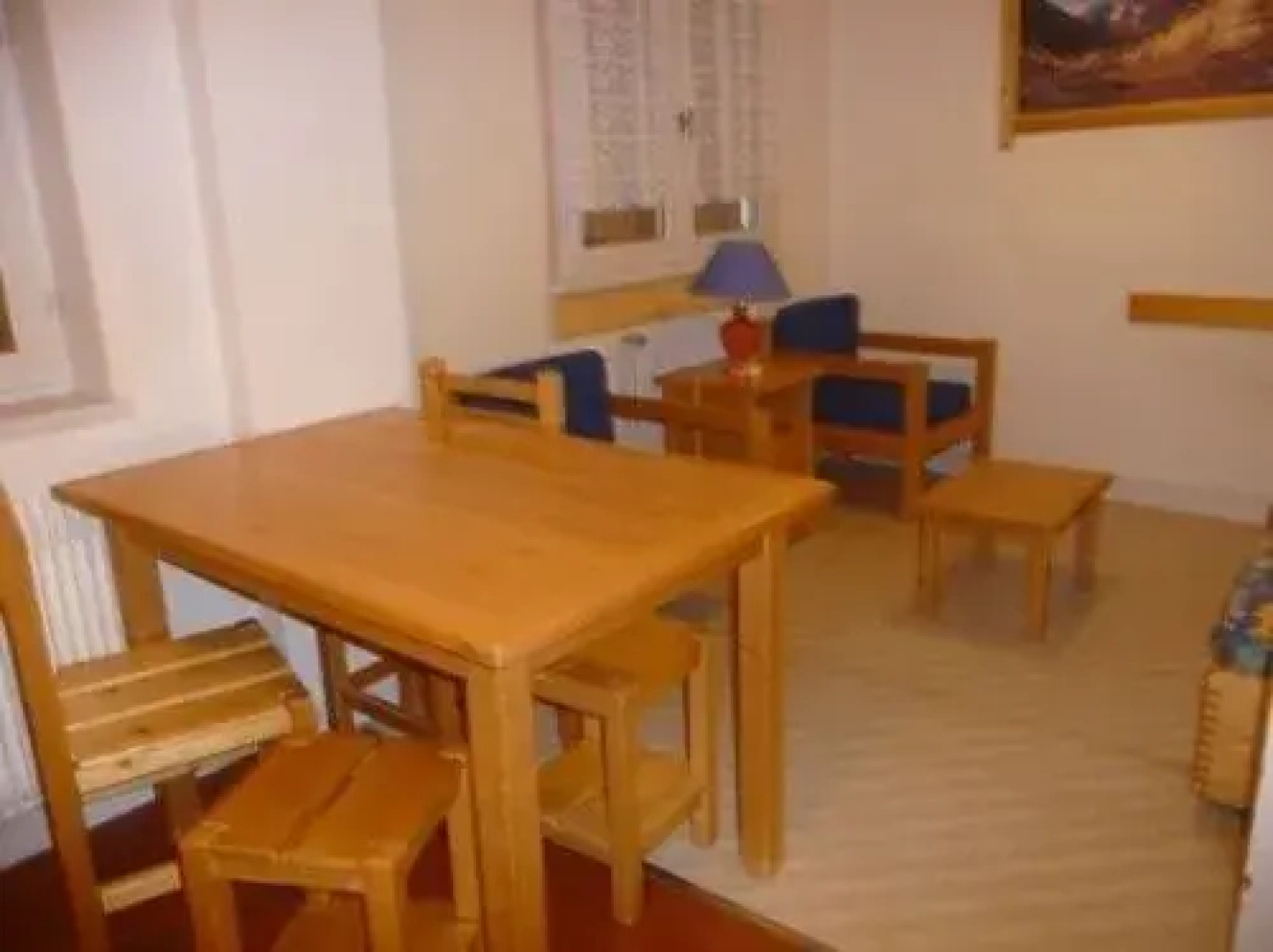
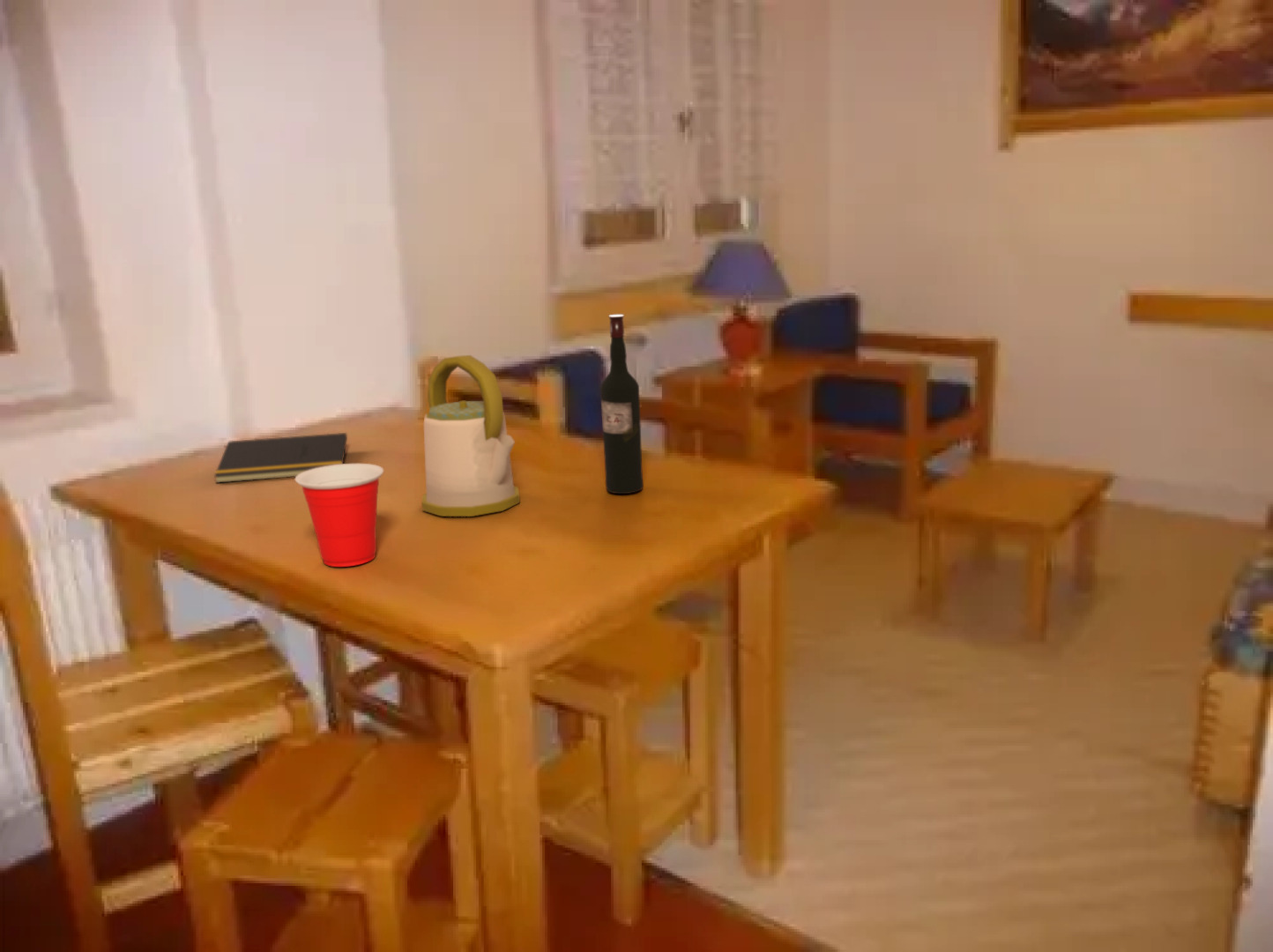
+ notepad [213,432,348,484]
+ wine bottle [599,314,644,495]
+ cup [294,463,384,568]
+ kettle [421,354,521,517]
